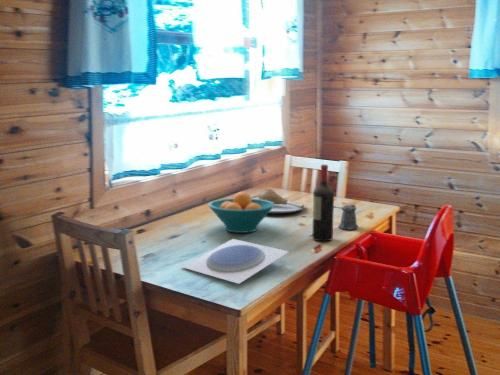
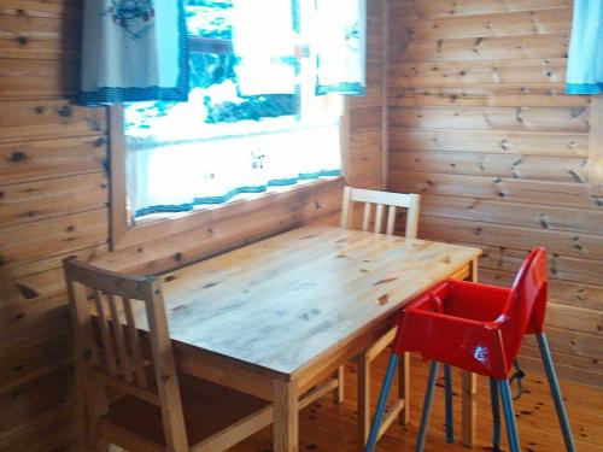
- wine bottle [311,164,335,242]
- plate [181,238,290,285]
- fruit bowl [207,191,275,234]
- plate [258,187,306,214]
- pepper shaker [334,204,359,231]
